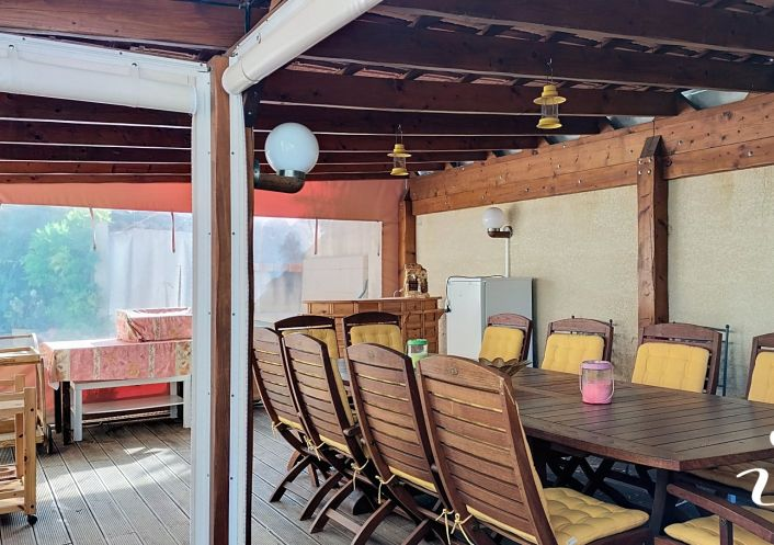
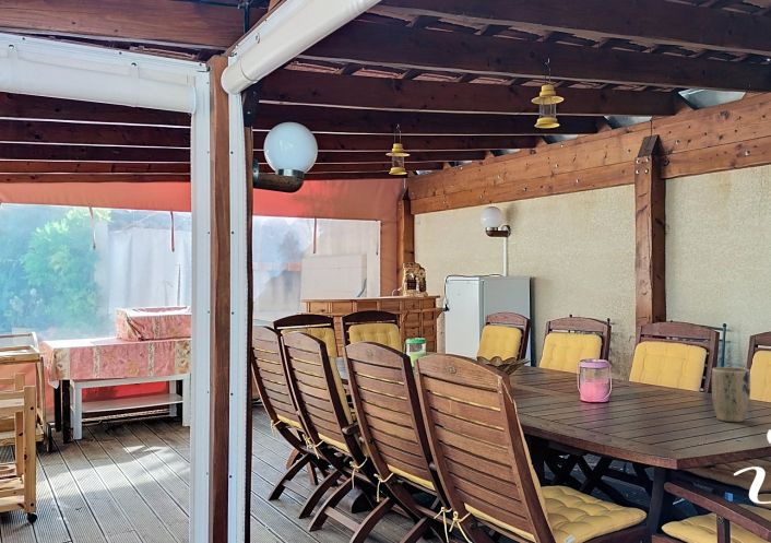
+ plant pot [711,366,751,423]
